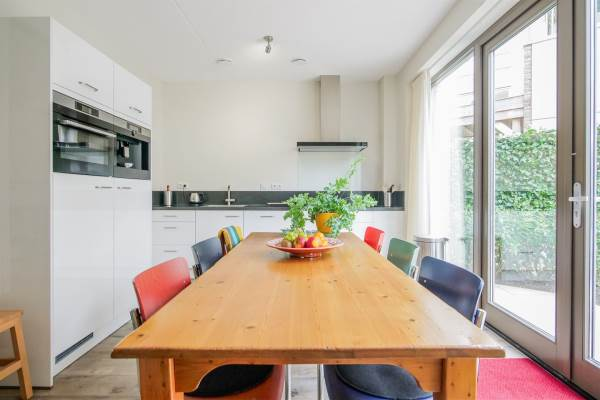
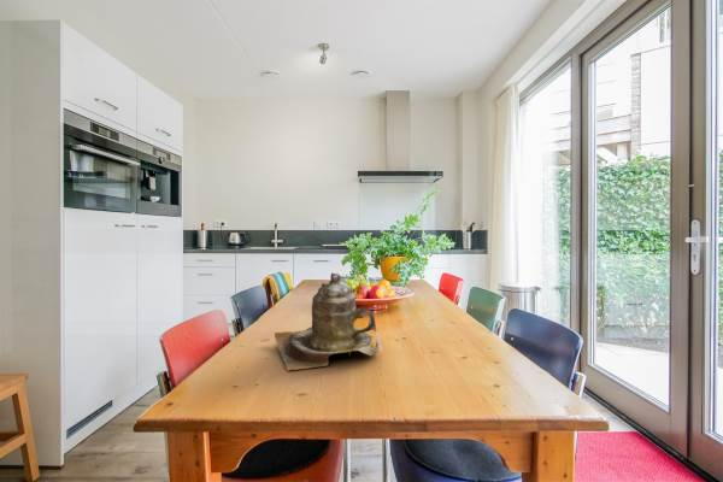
+ teapot [274,272,382,371]
